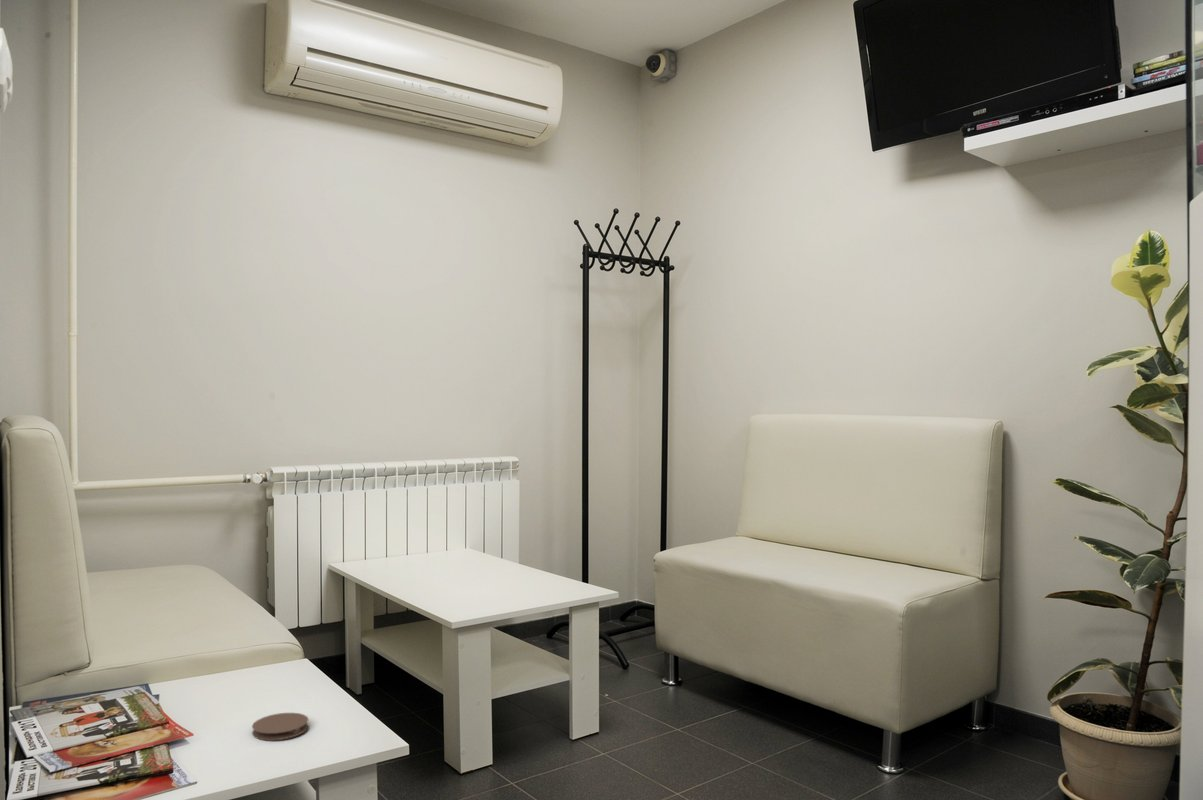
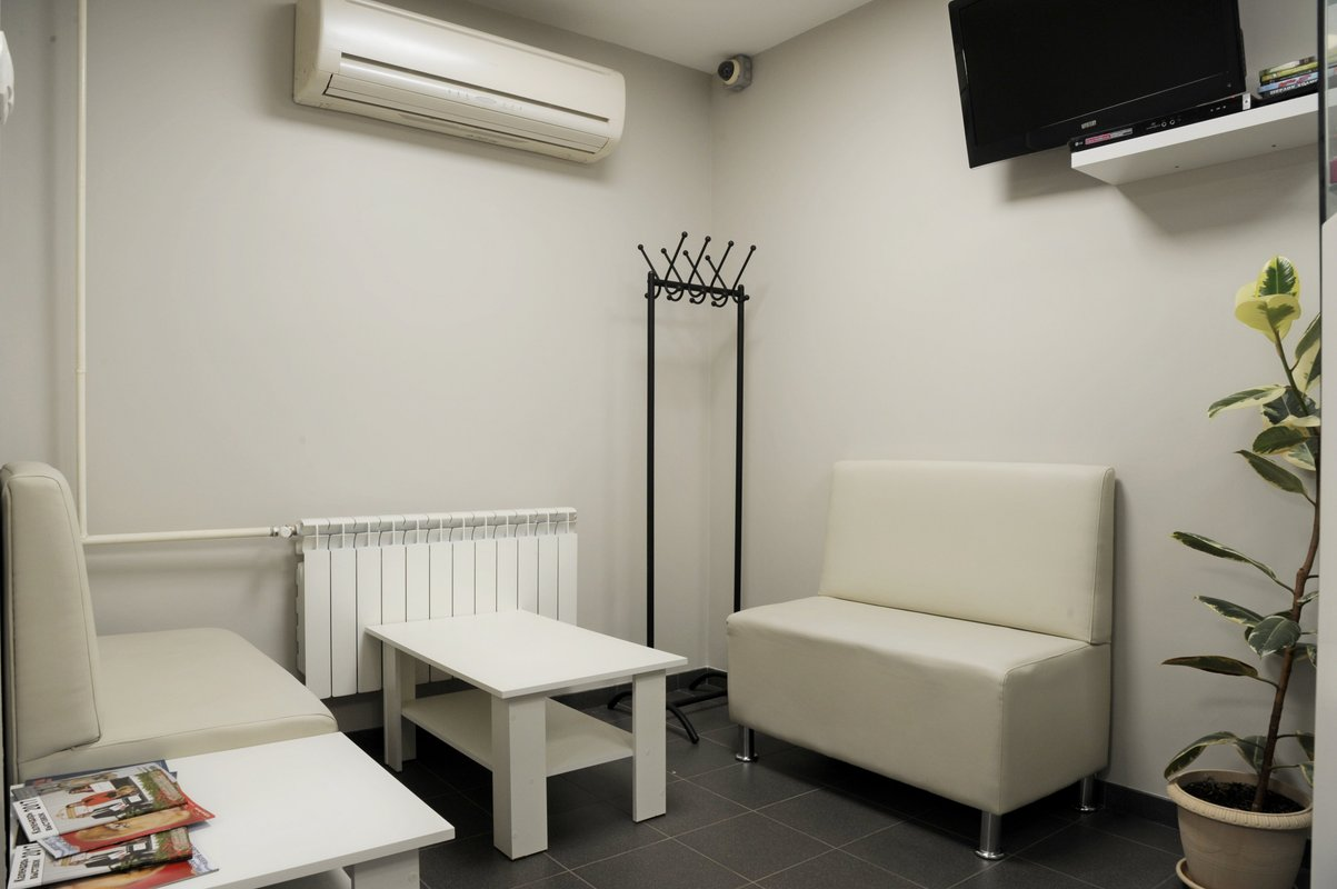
- coaster [251,712,309,742]
